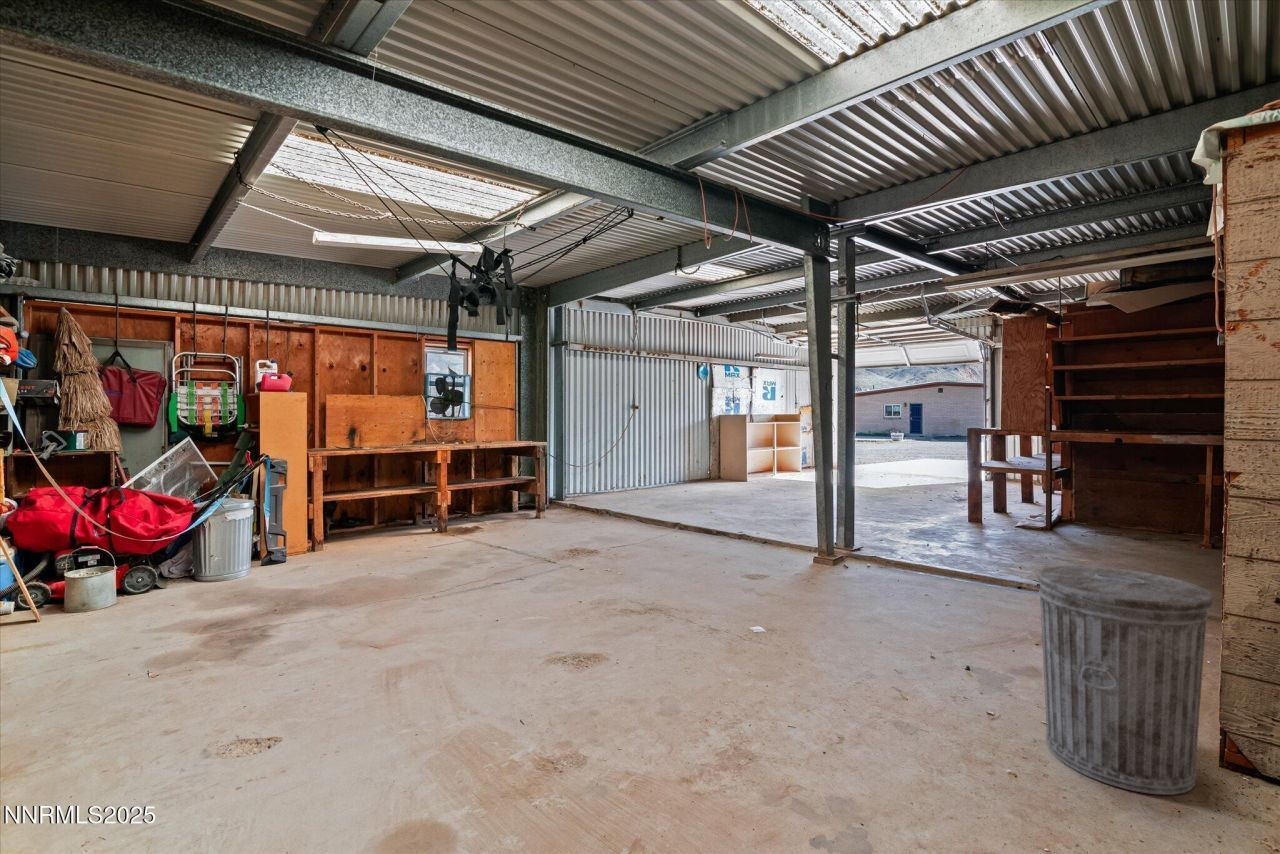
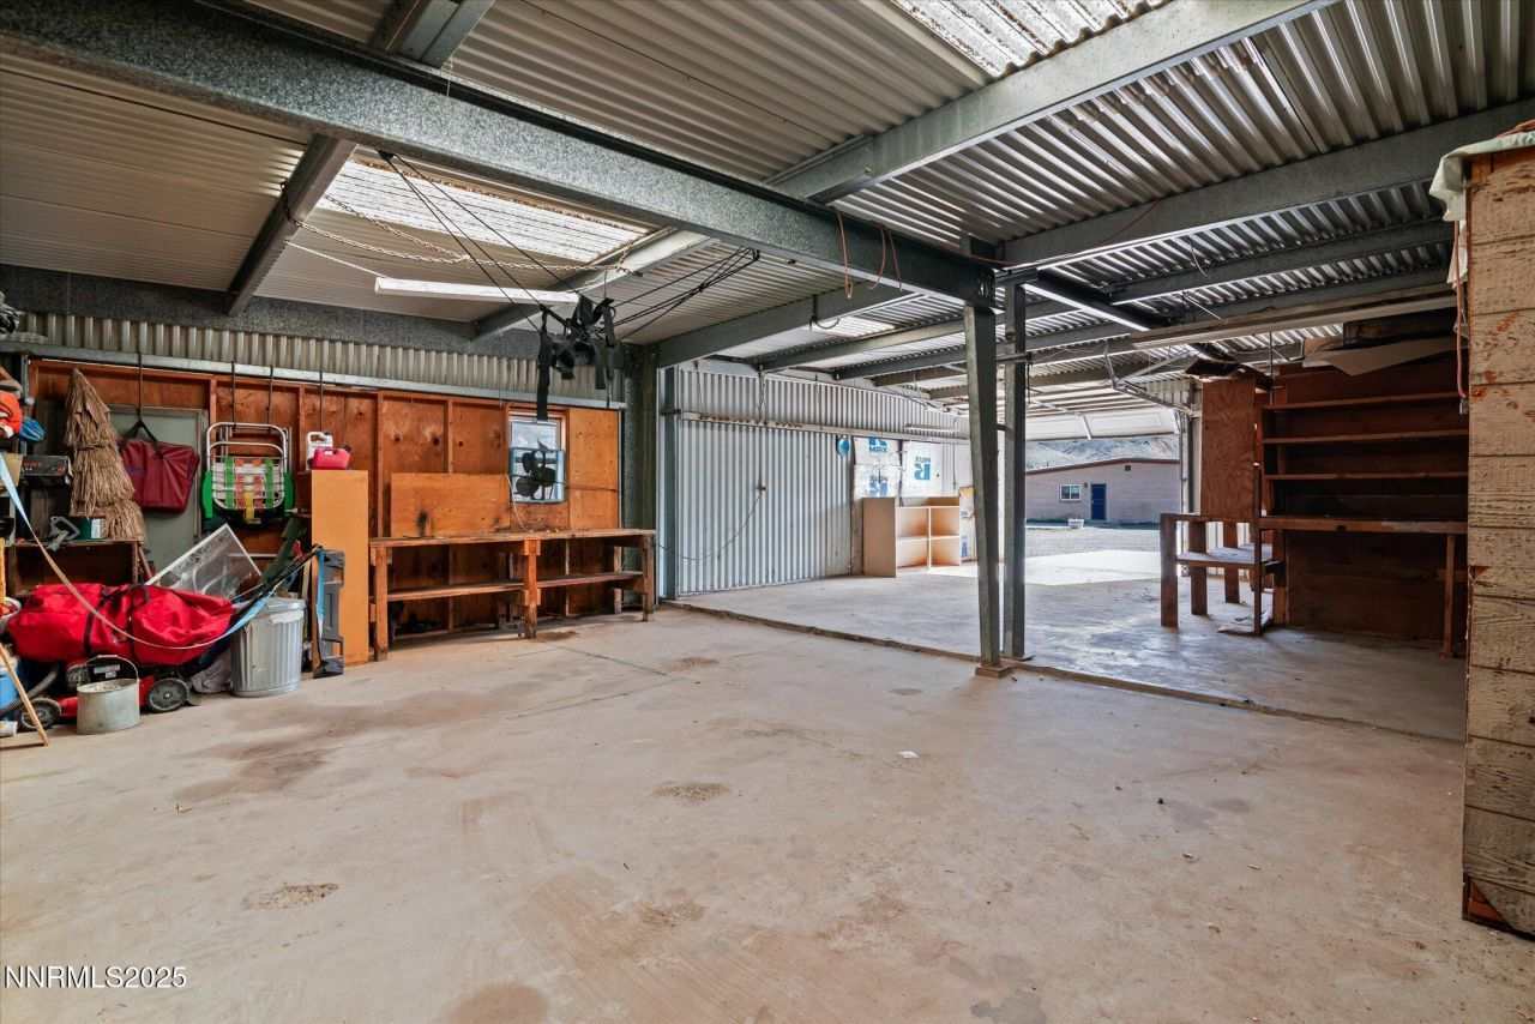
- trash can [1035,565,1214,796]
